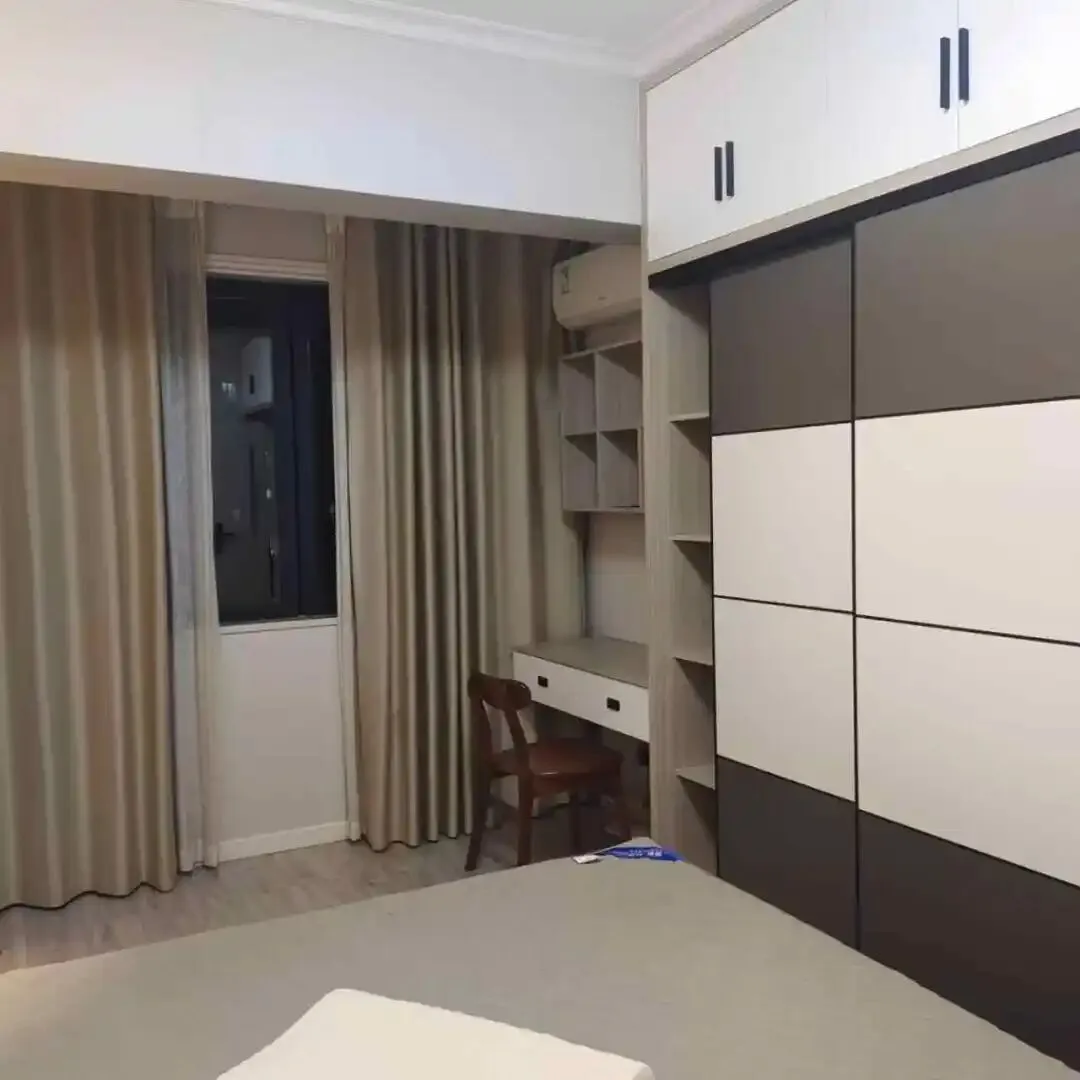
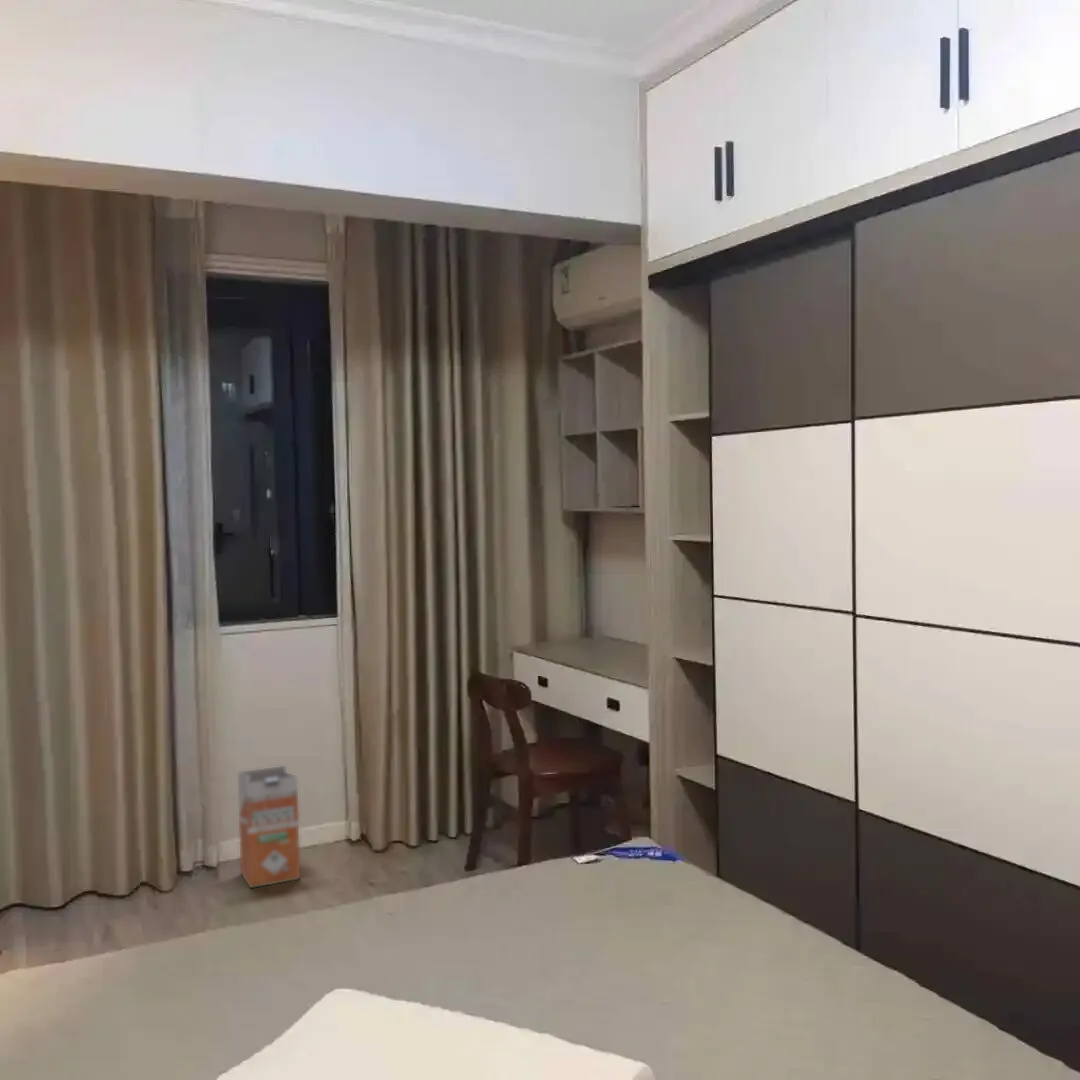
+ waste bin [237,765,301,889]
